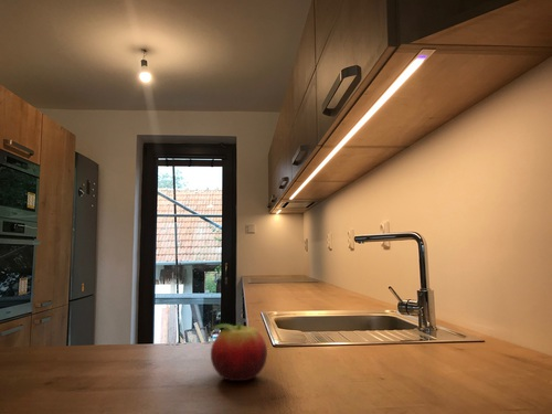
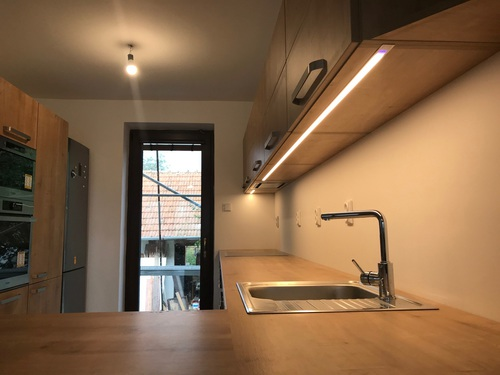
- fruit [210,322,268,382]
